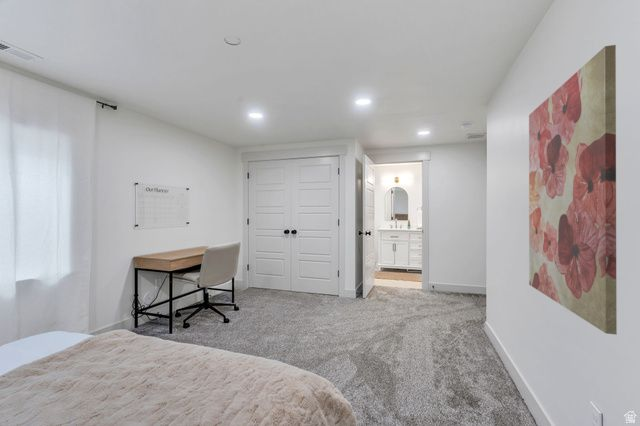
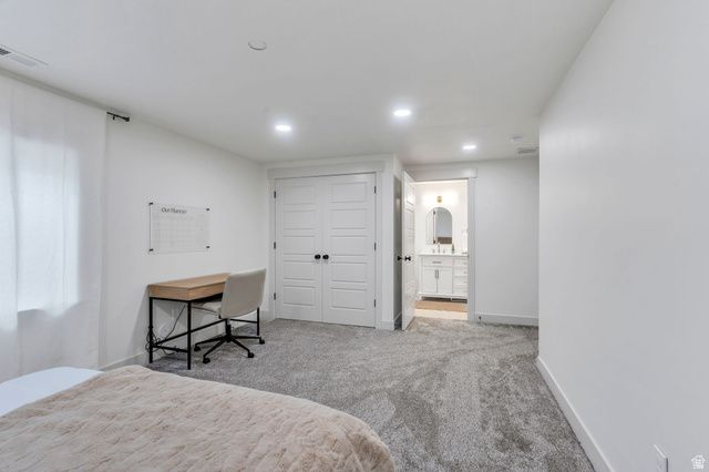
- wall art [528,44,618,335]
